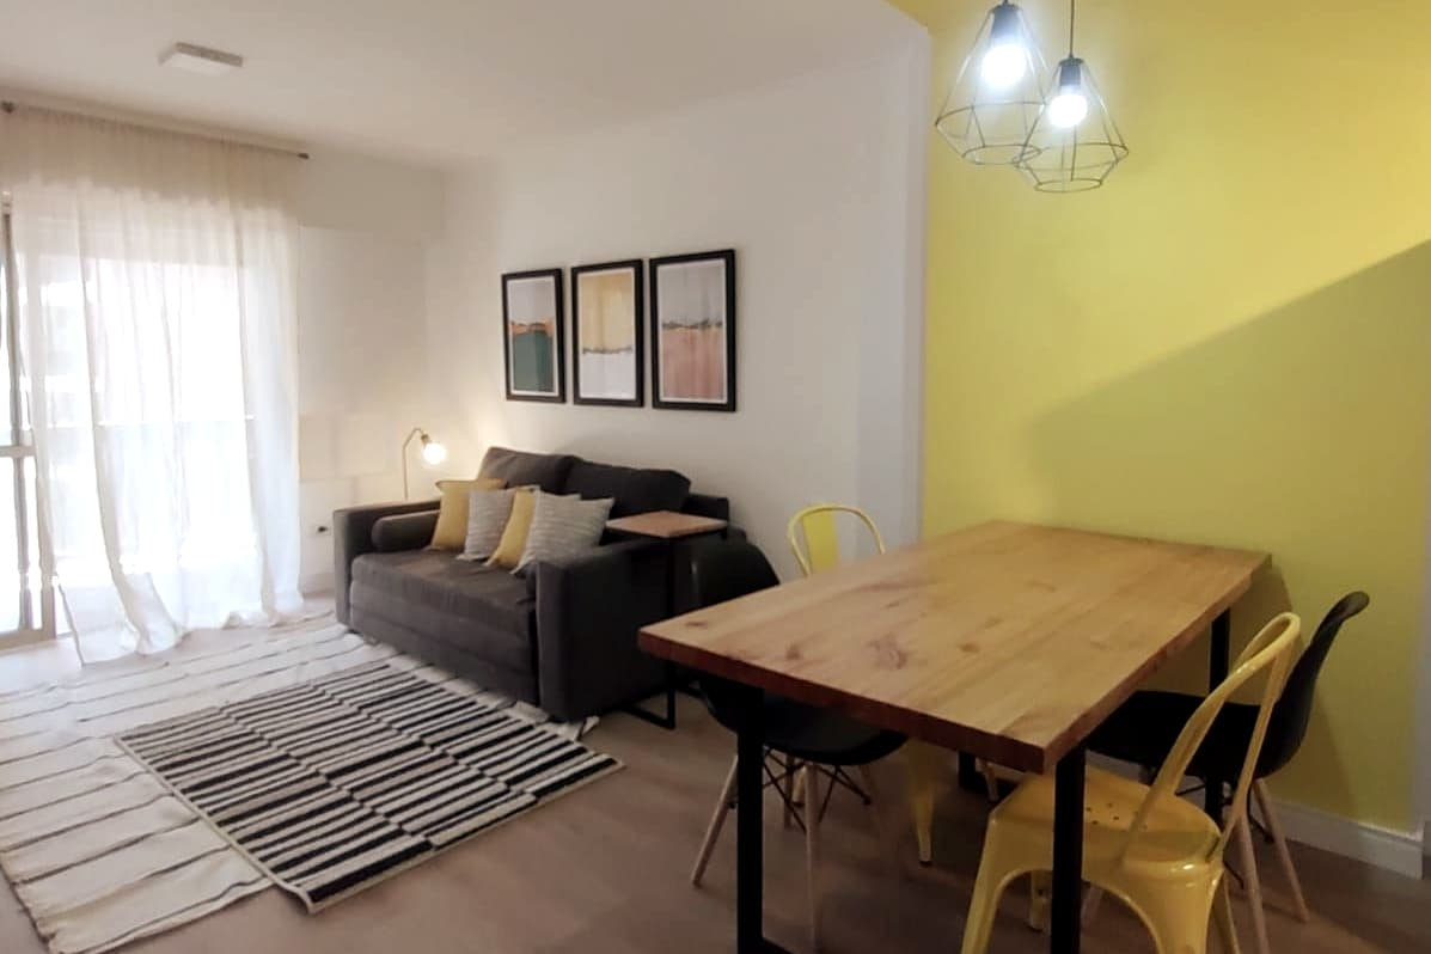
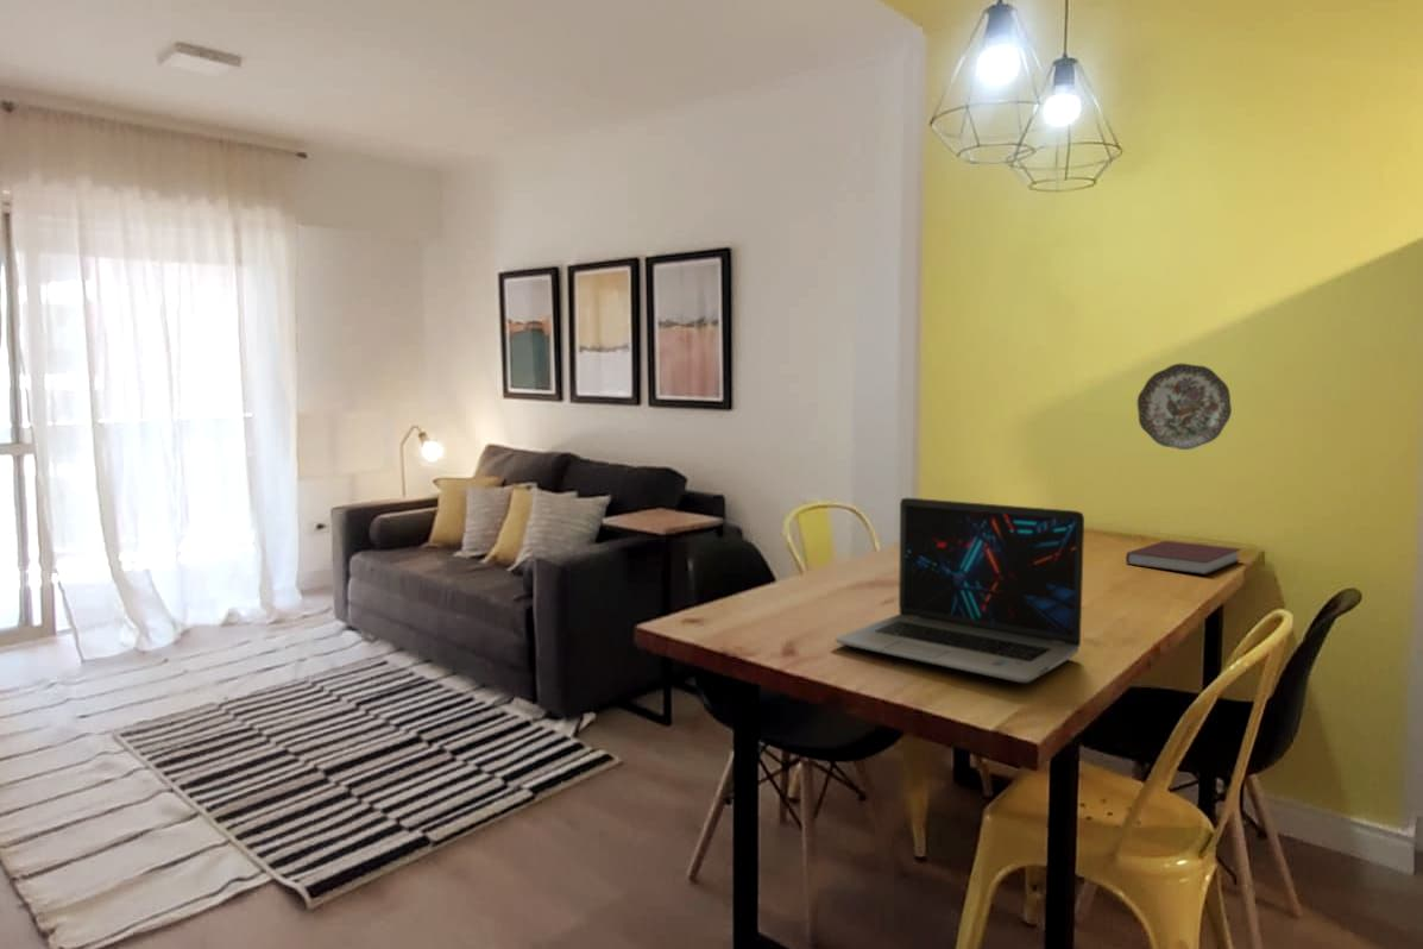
+ decorative plate [1136,363,1233,451]
+ laptop [835,497,1085,684]
+ notebook [1125,540,1241,576]
